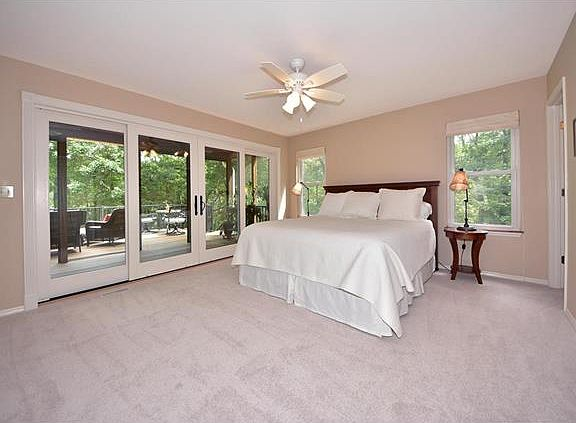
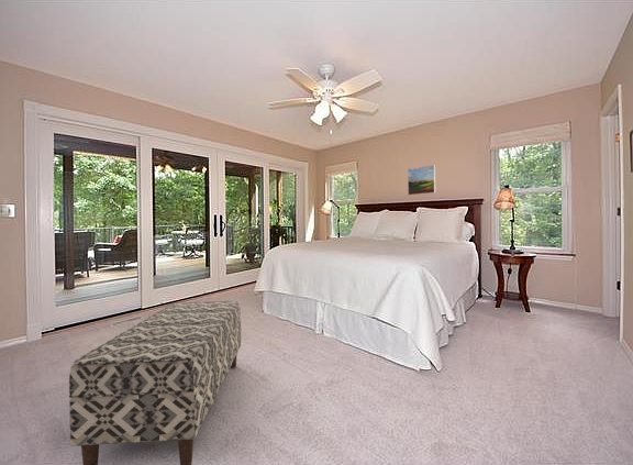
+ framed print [407,164,436,197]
+ bench [68,300,242,465]
